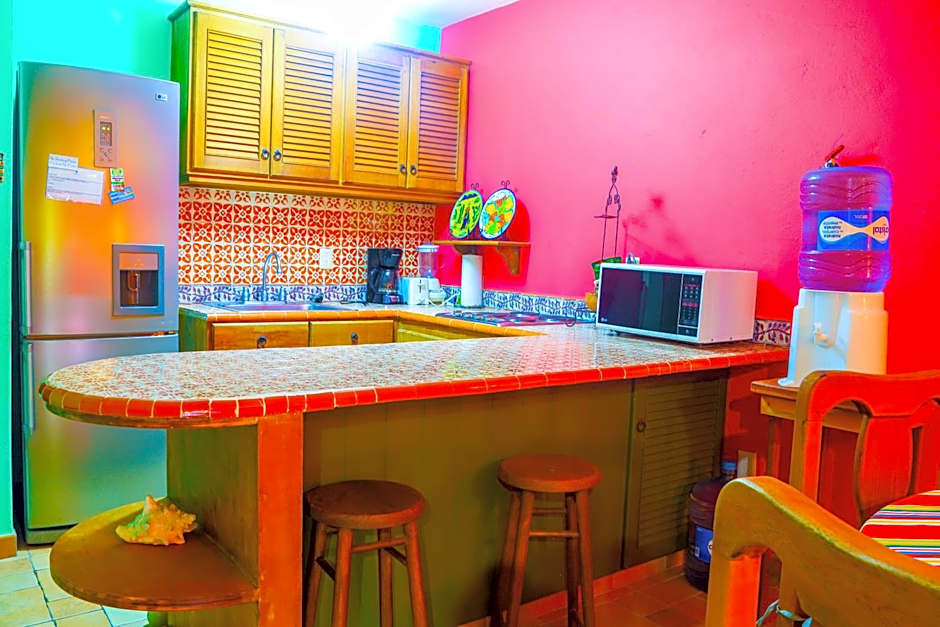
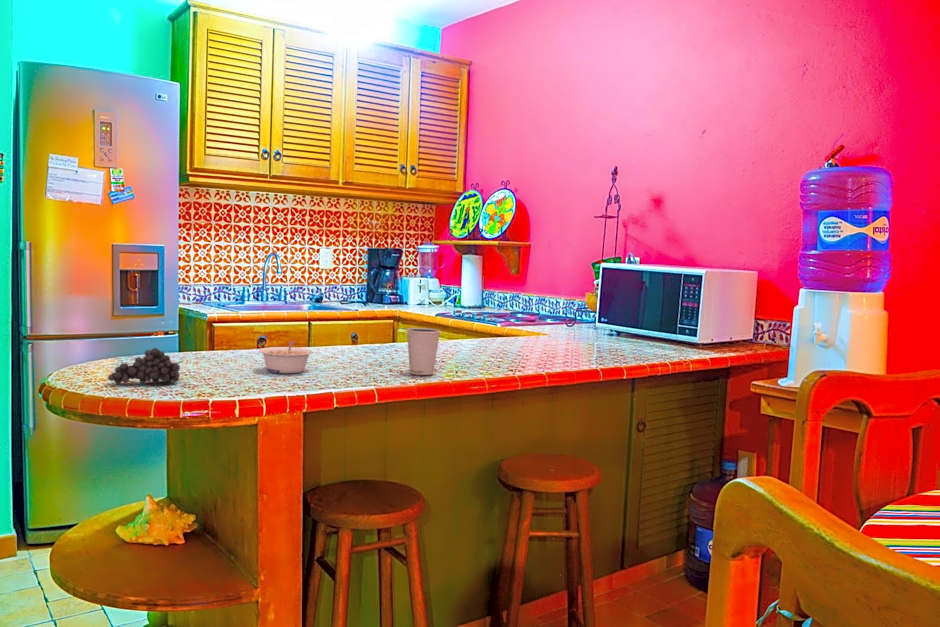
+ dixie cup [405,327,442,376]
+ fruit [107,347,184,385]
+ legume [258,340,314,374]
